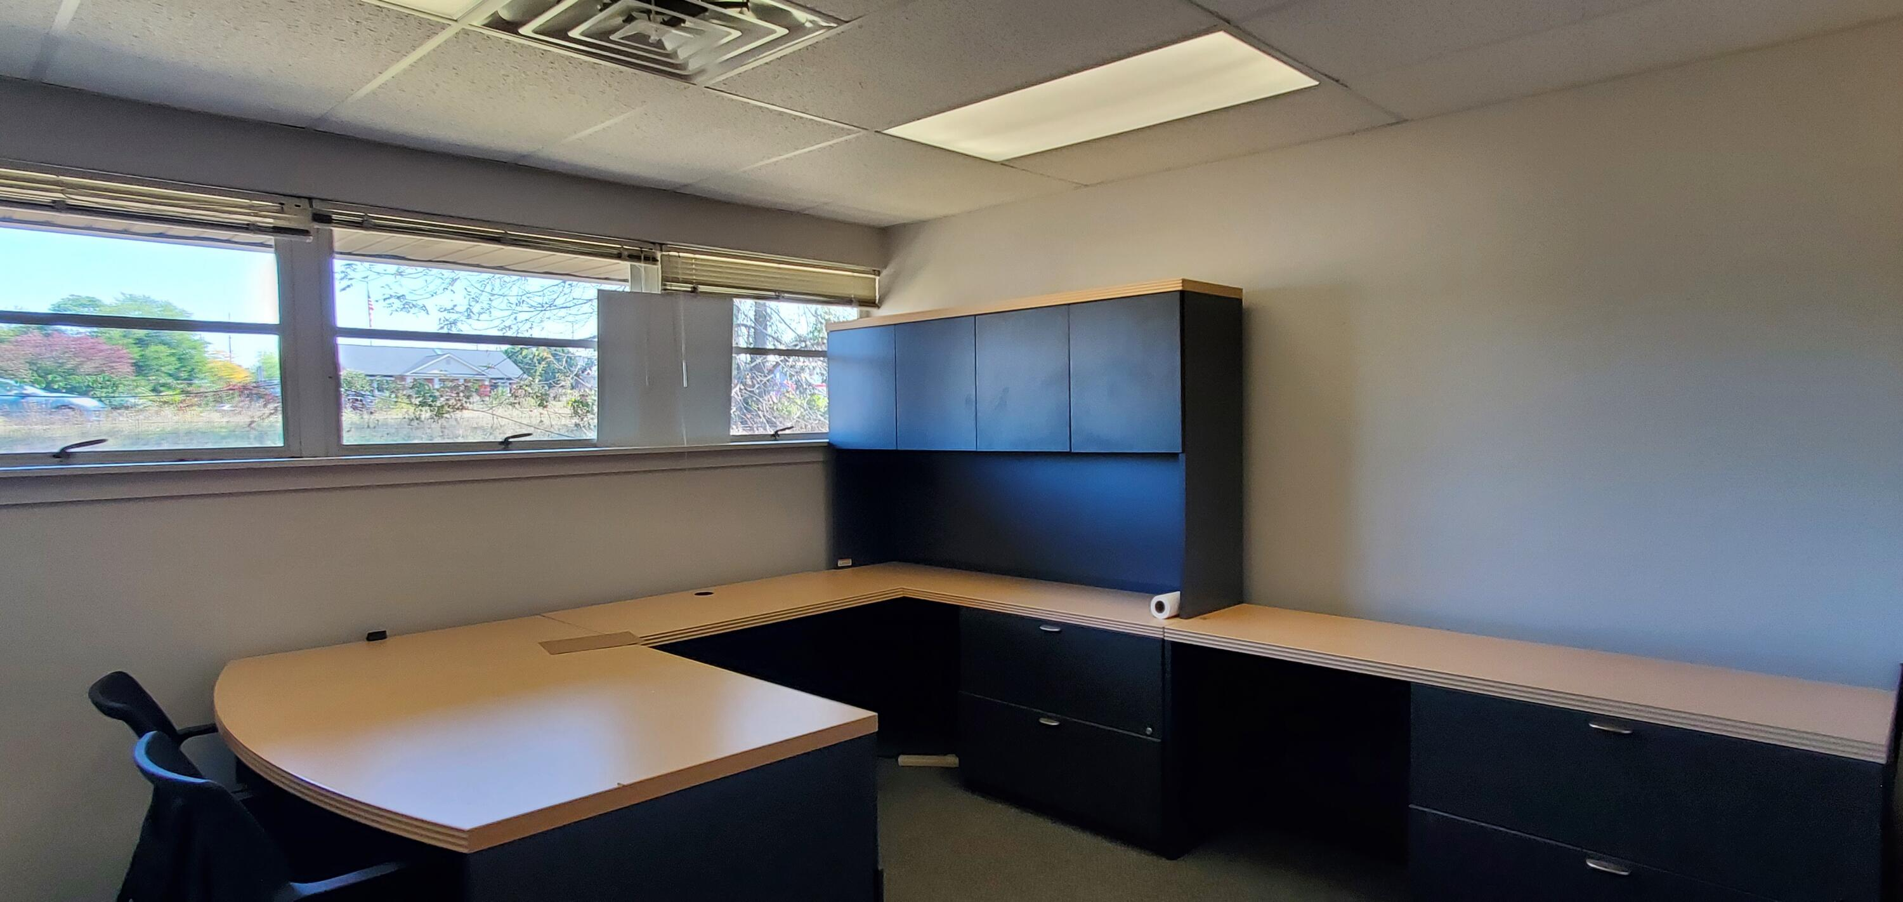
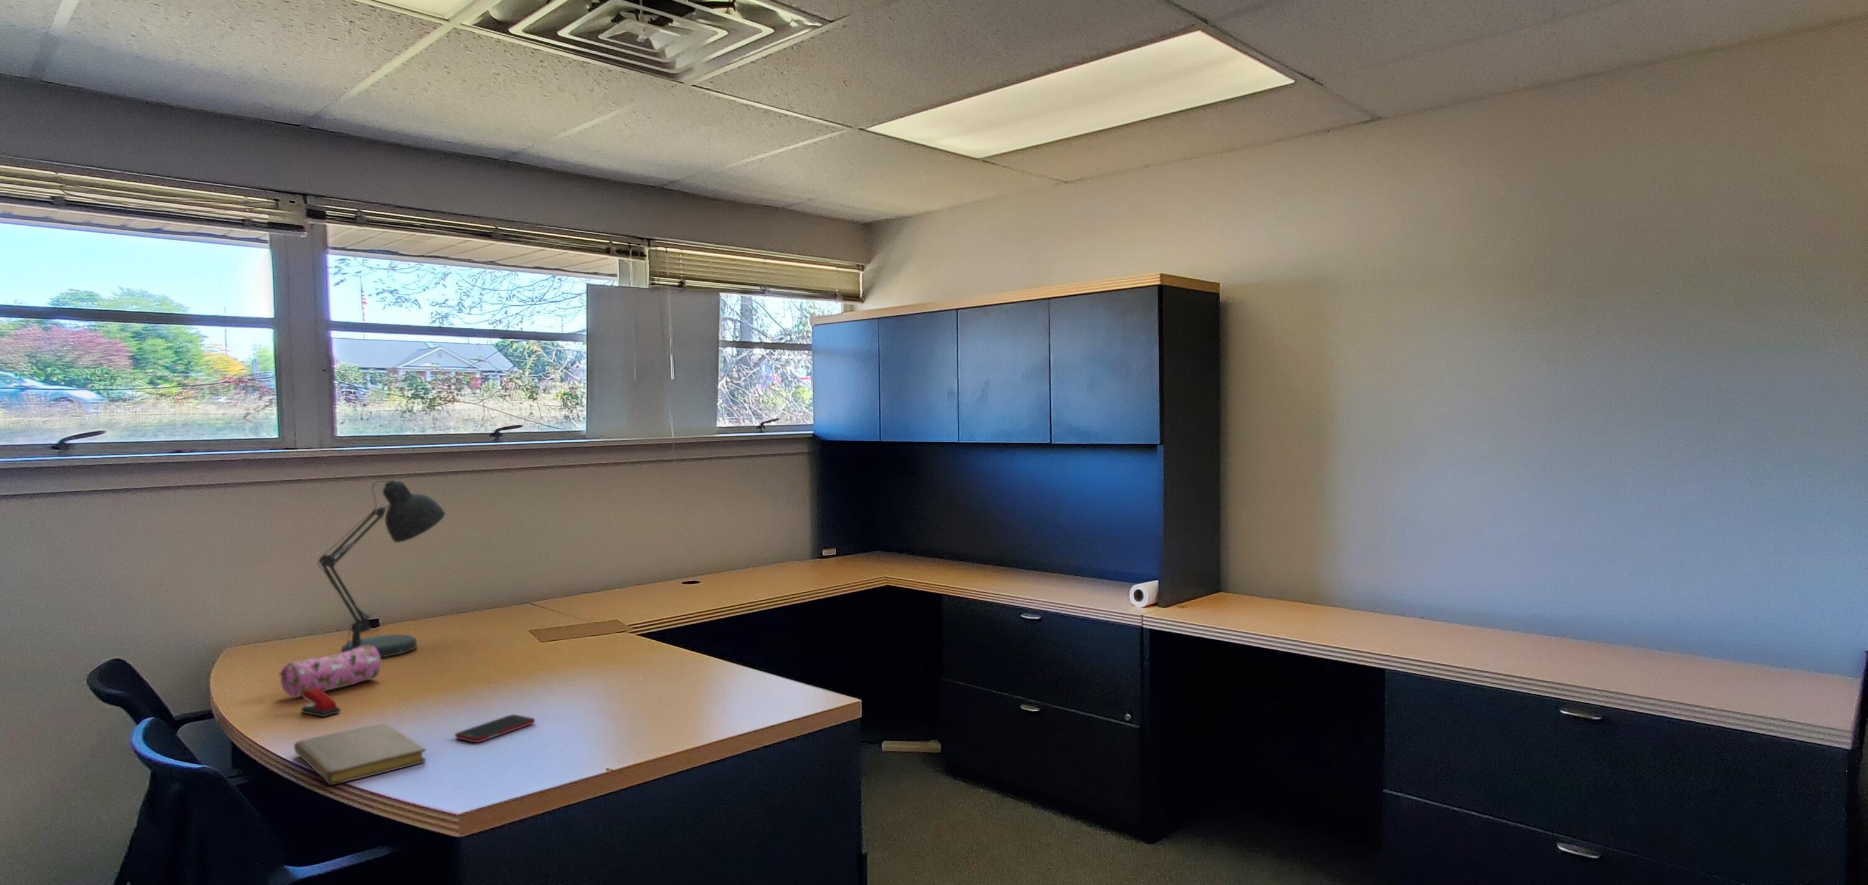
+ notebook [293,723,426,785]
+ stapler [300,688,341,717]
+ desk lamp [317,479,446,659]
+ pencil case [279,646,381,698]
+ cell phone [455,713,535,743]
